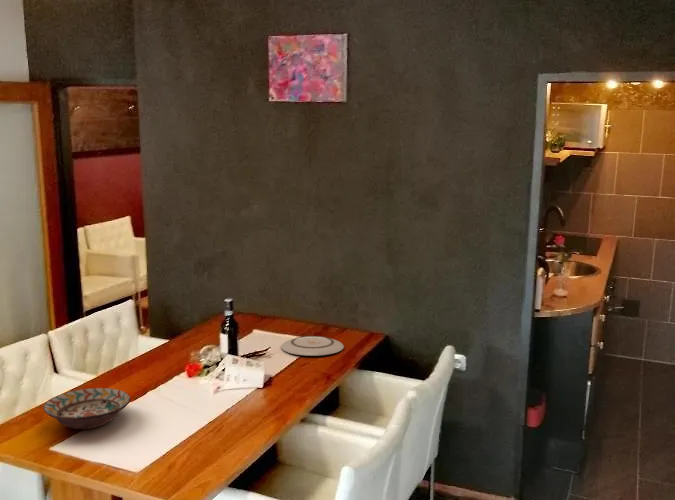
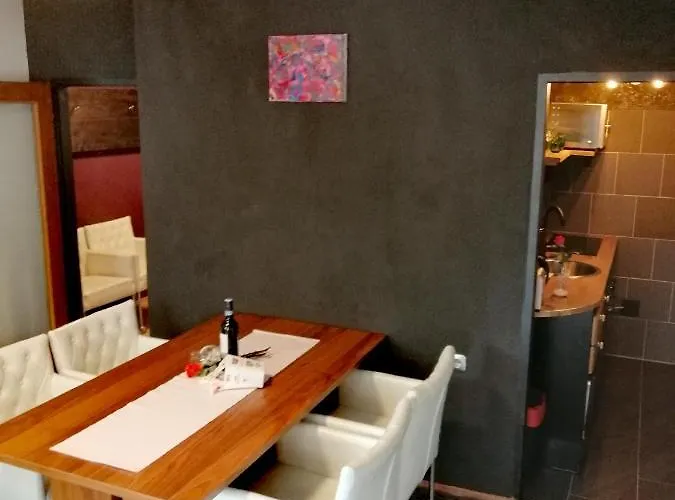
- plate [280,335,345,357]
- decorative bowl [42,387,131,430]
